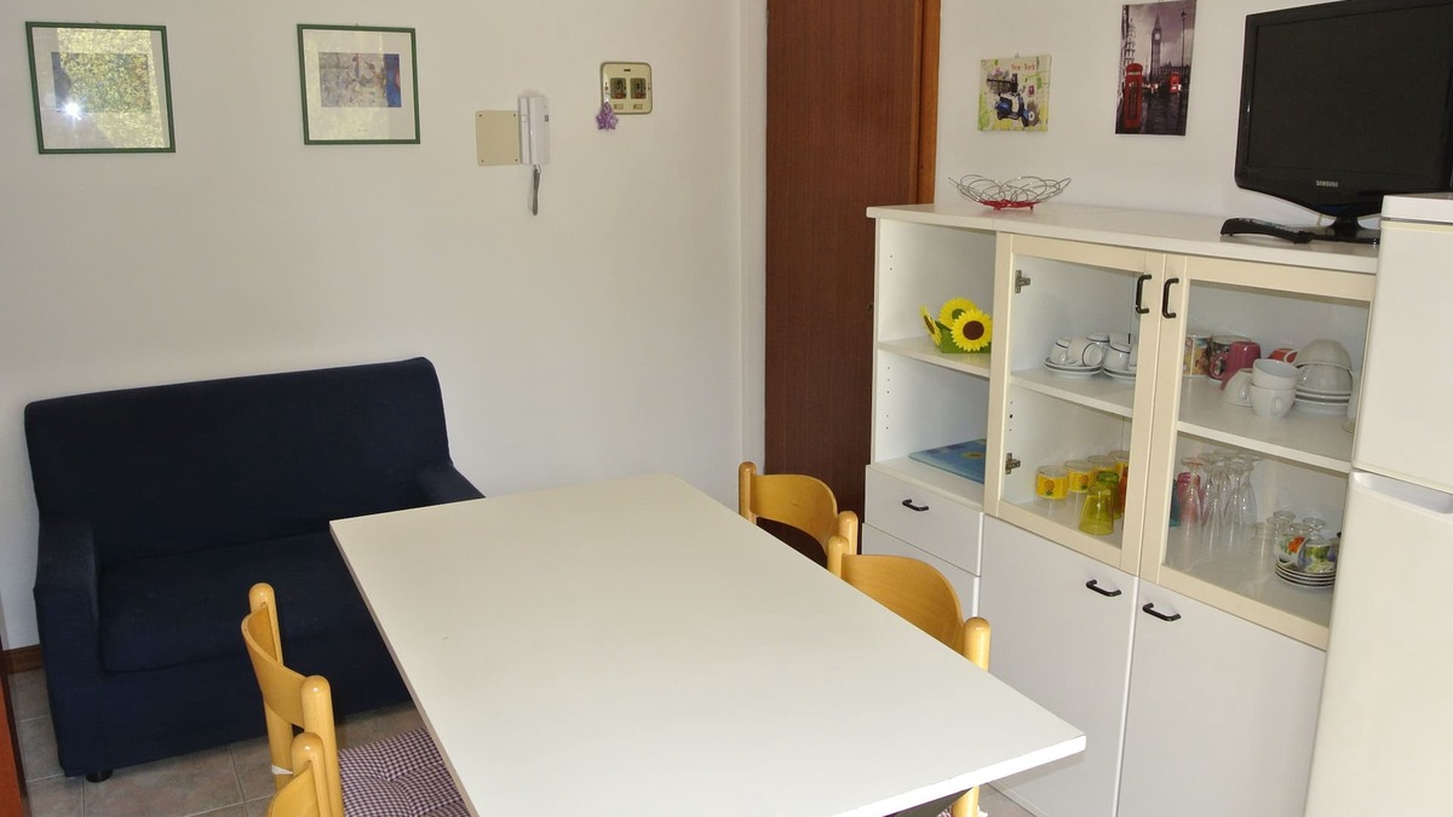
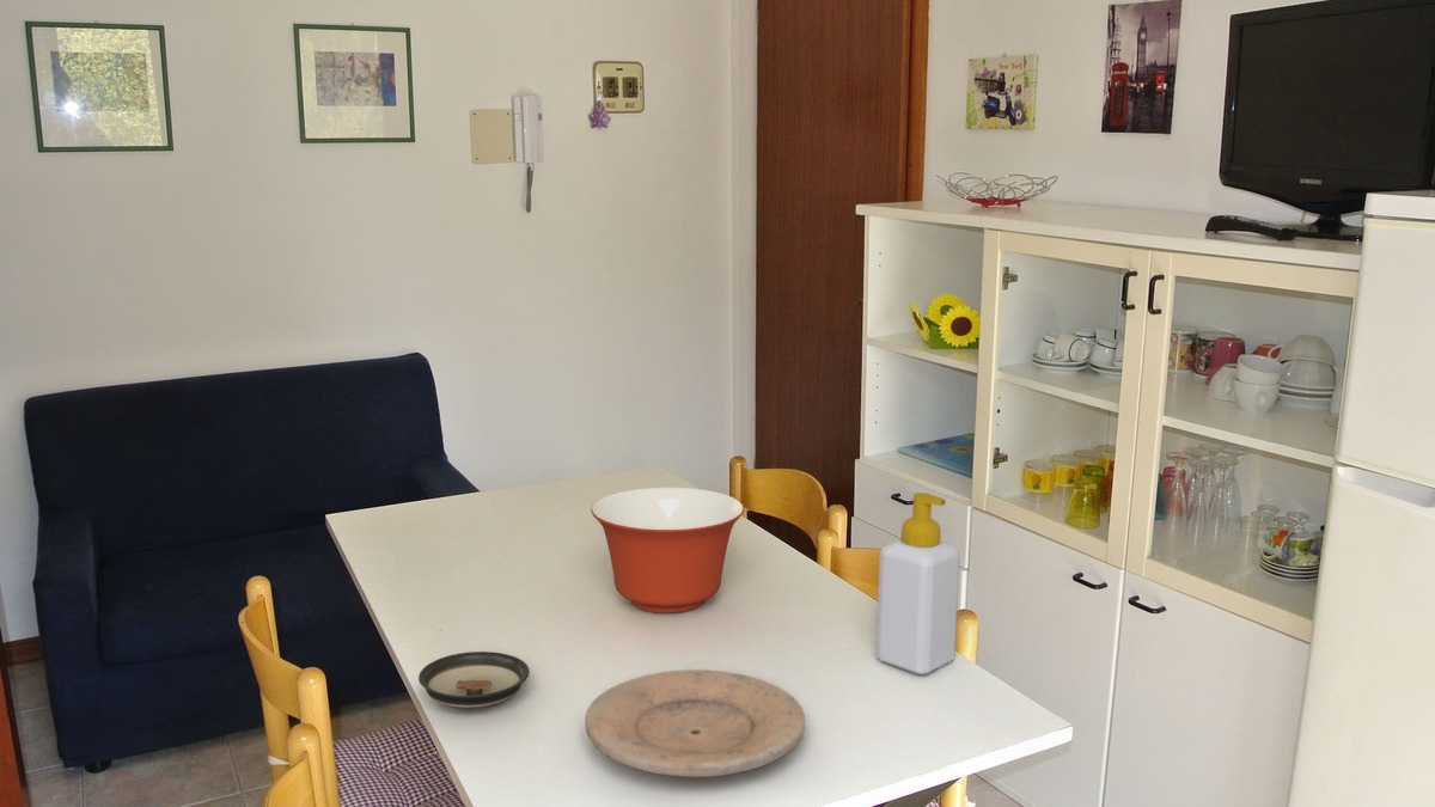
+ mixing bowl [590,487,745,613]
+ saucer [417,650,531,710]
+ plate [584,668,806,778]
+ soap bottle [875,491,961,675]
